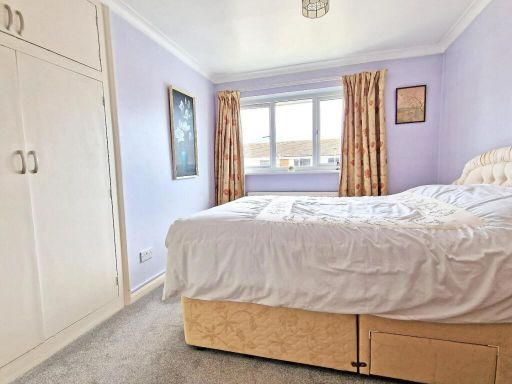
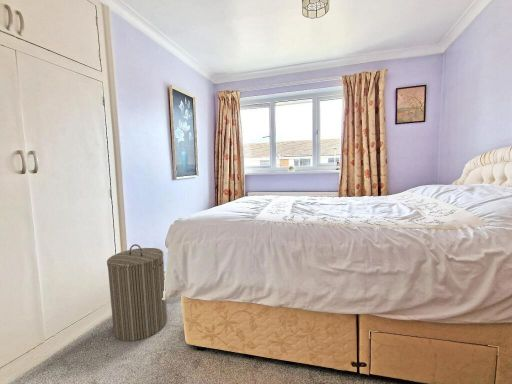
+ laundry hamper [106,243,168,342]
